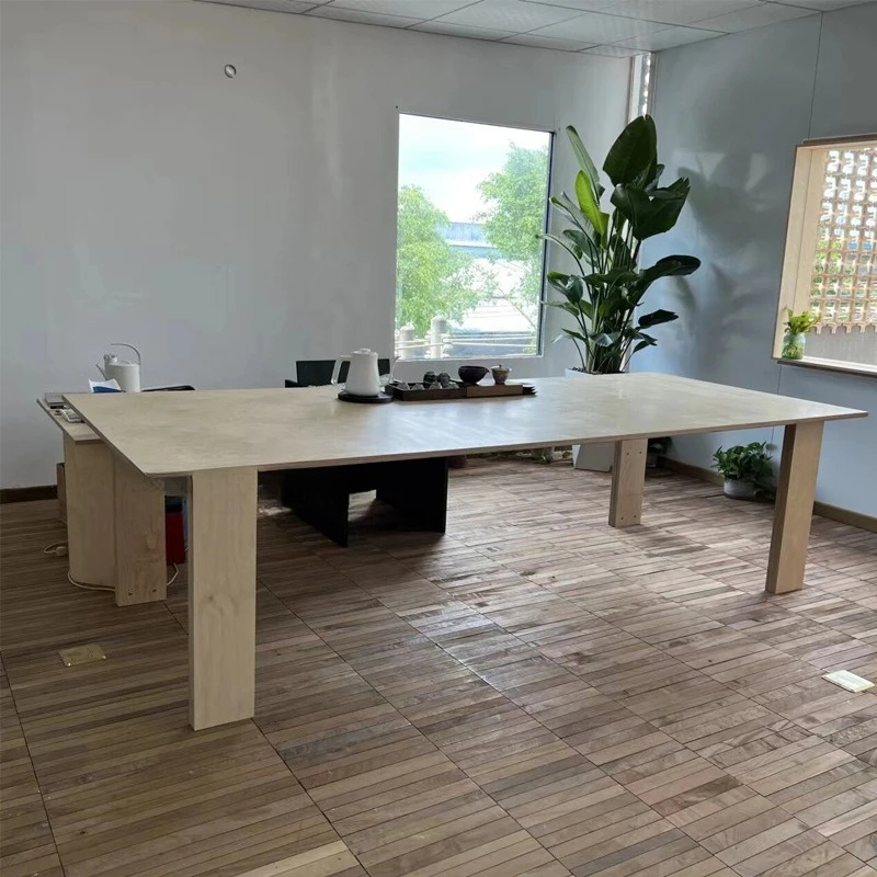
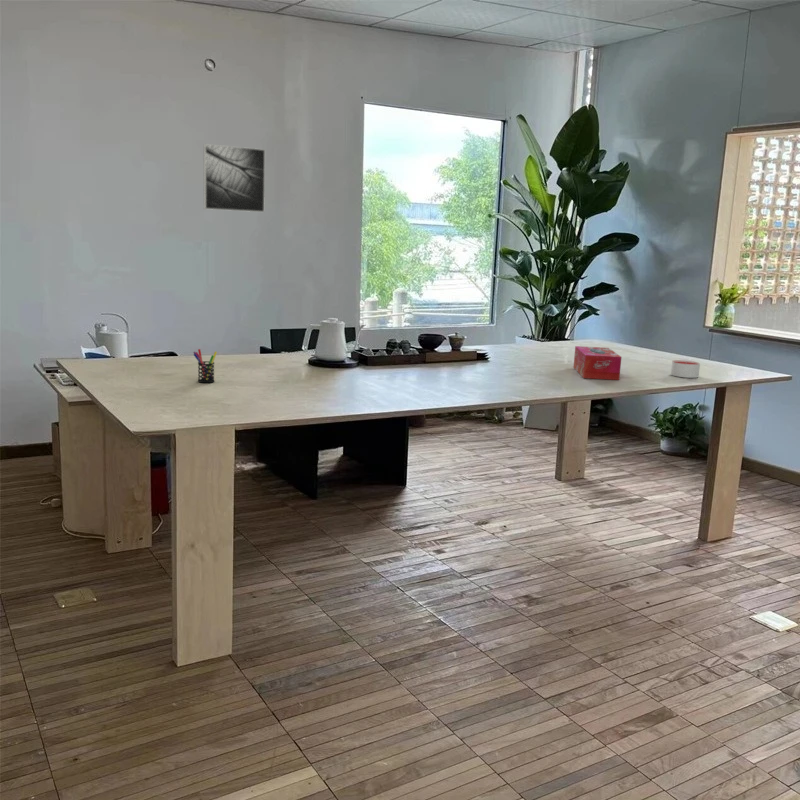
+ pen holder [192,348,218,384]
+ candle [670,359,701,379]
+ tissue box [572,345,622,381]
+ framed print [203,143,266,213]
